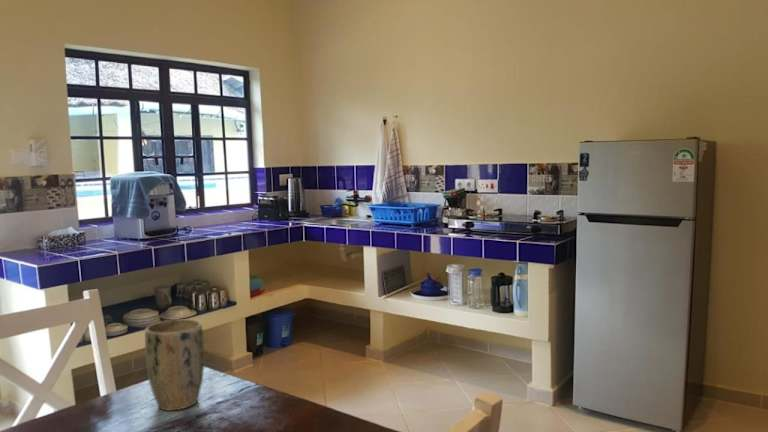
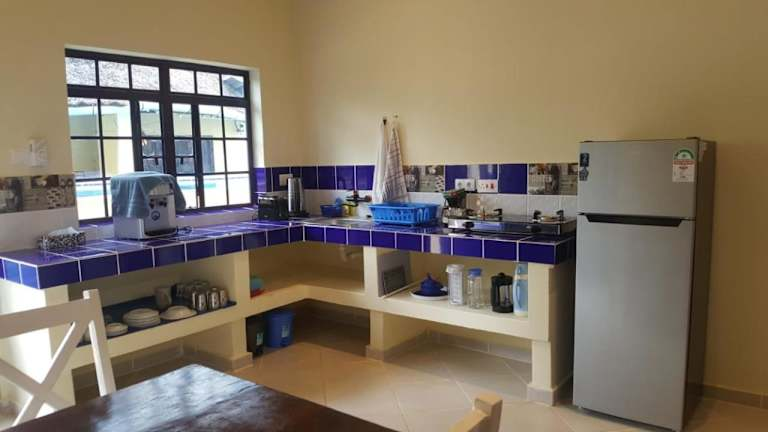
- plant pot [144,318,205,412]
